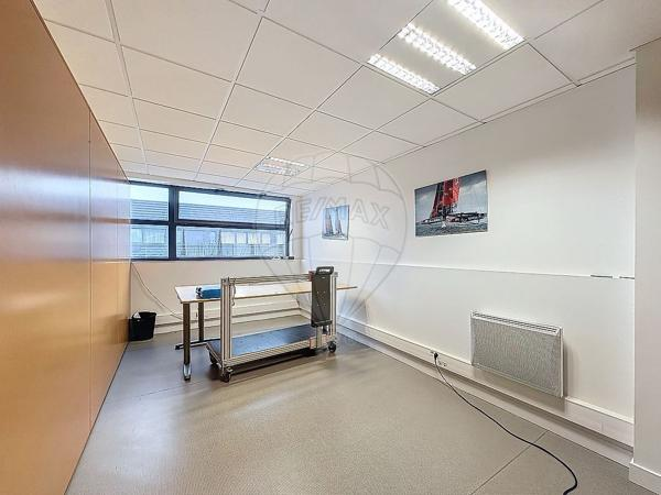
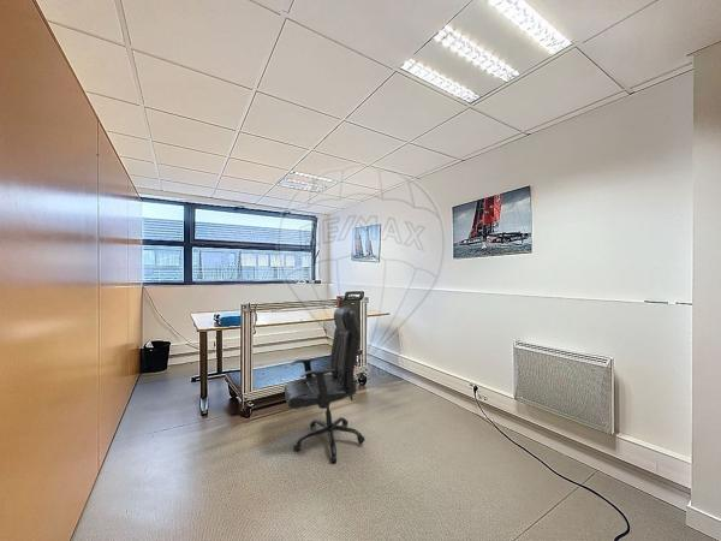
+ office chair [282,305,367,464]
